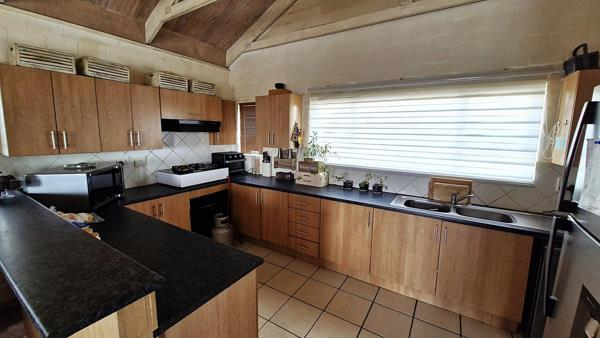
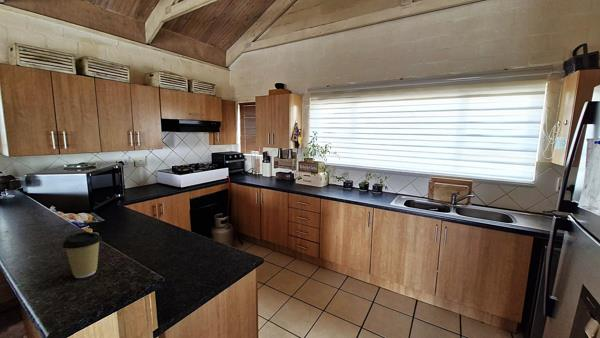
+ coffee cup [61,231,103,279]
